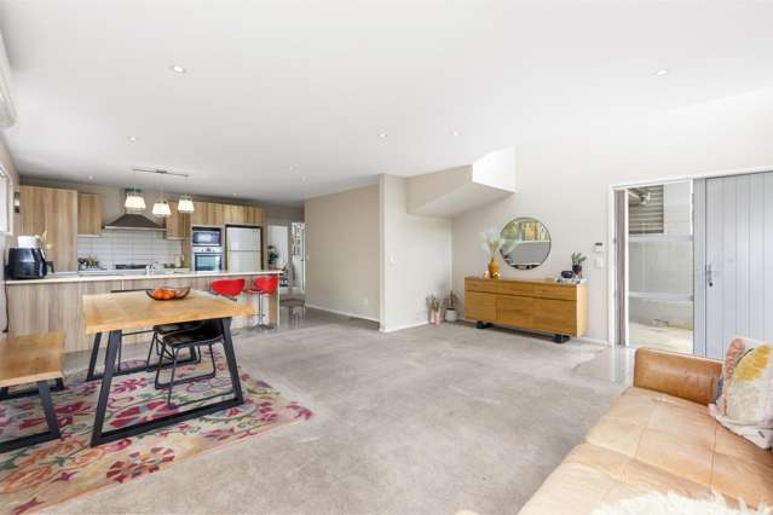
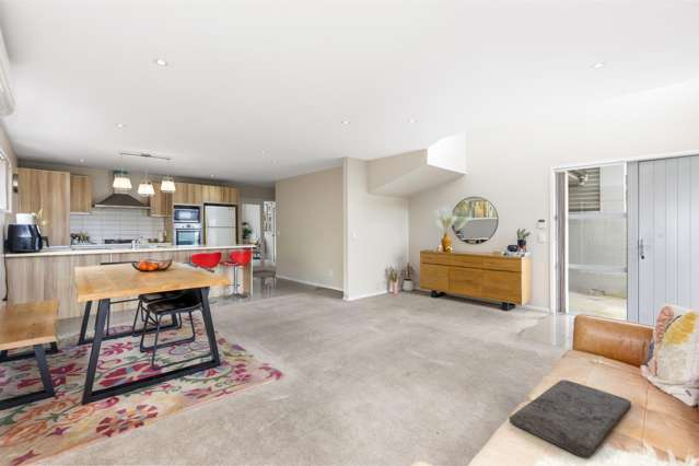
+ cushion [508,378,632,459]
